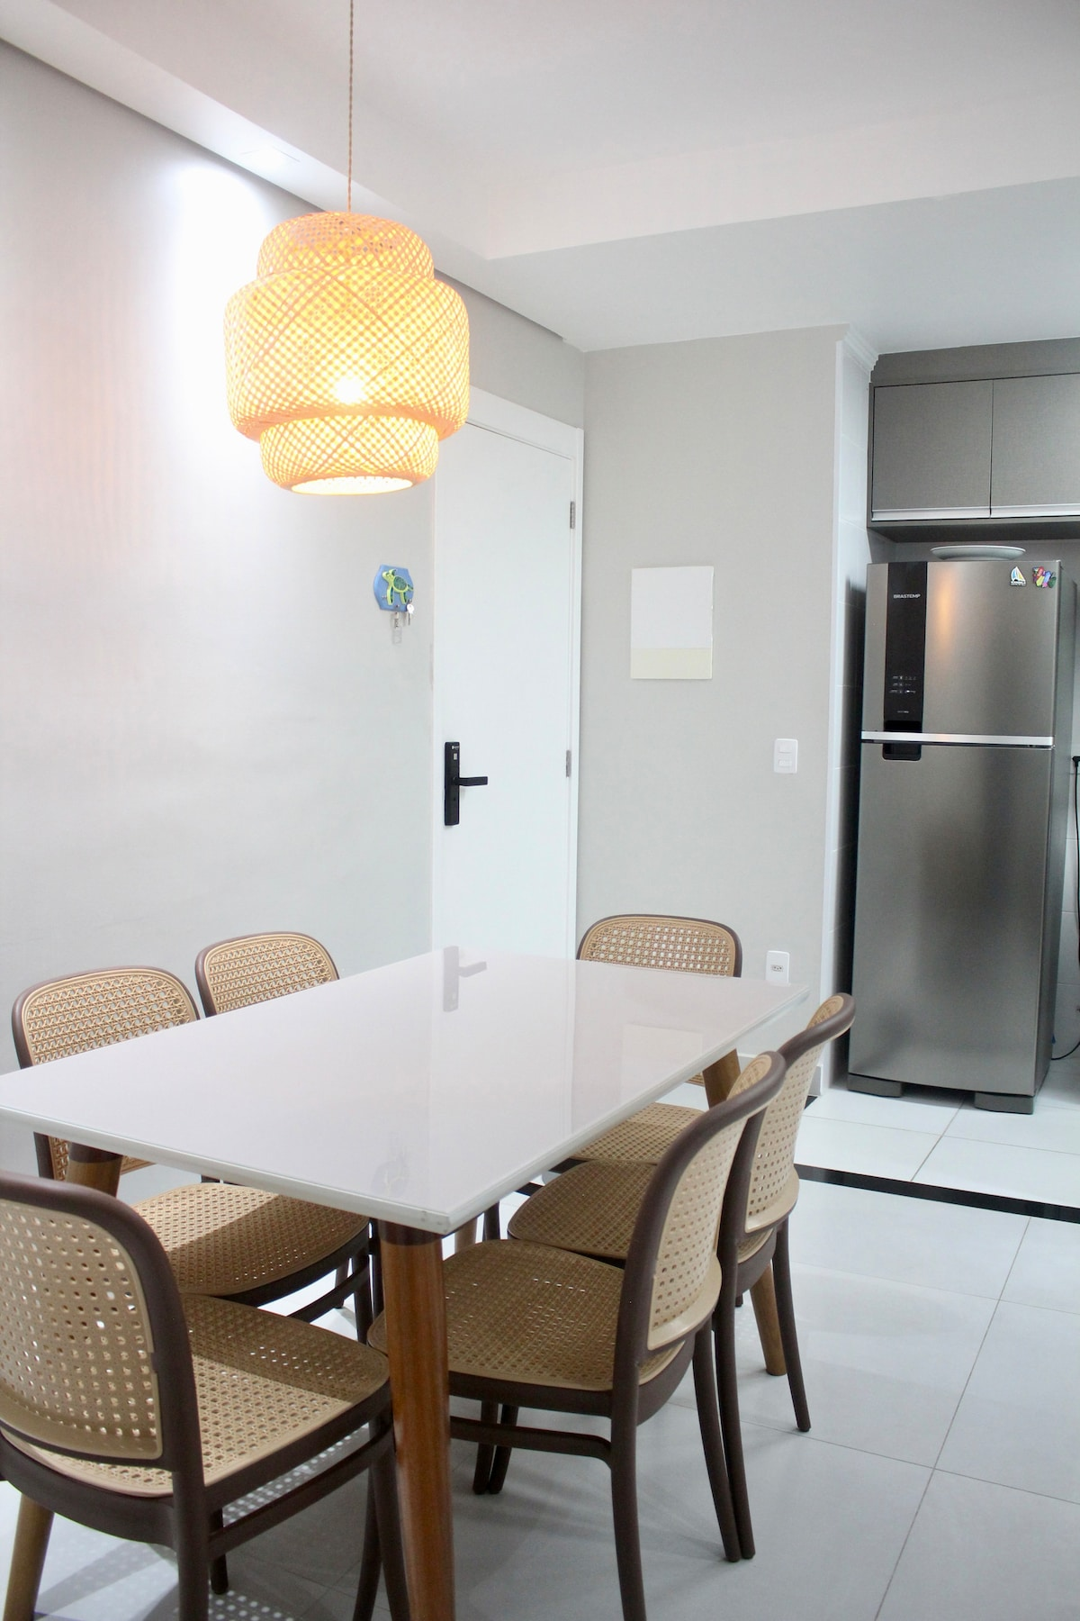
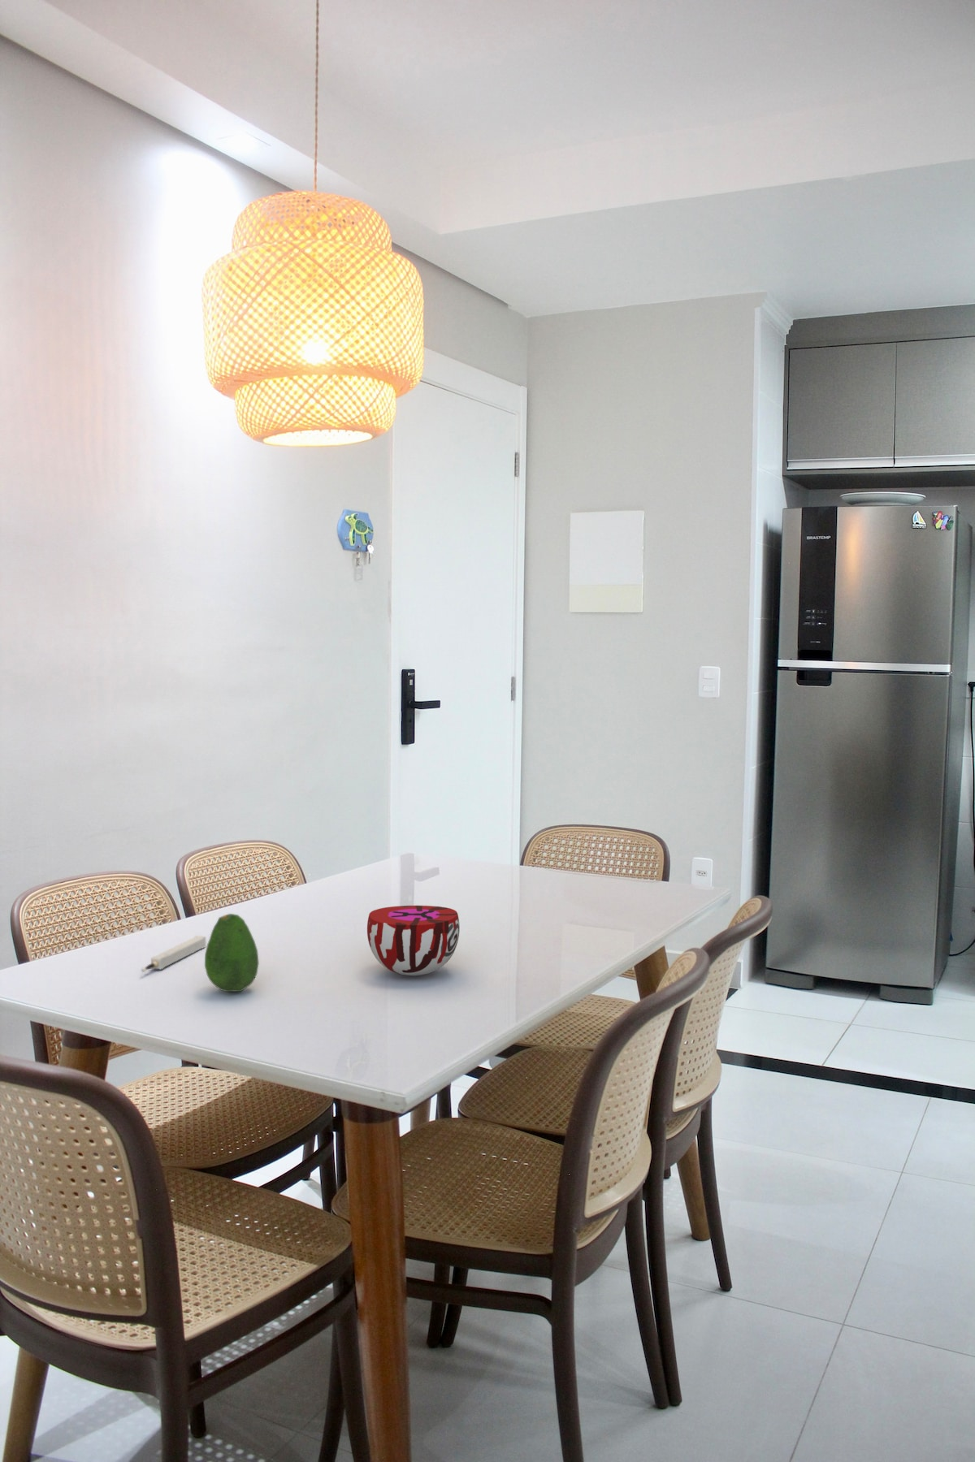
+ decorative bowl [367,905,460,976]
+ candle [140,934,207,974]
+ fruit [203,913,260,992]
